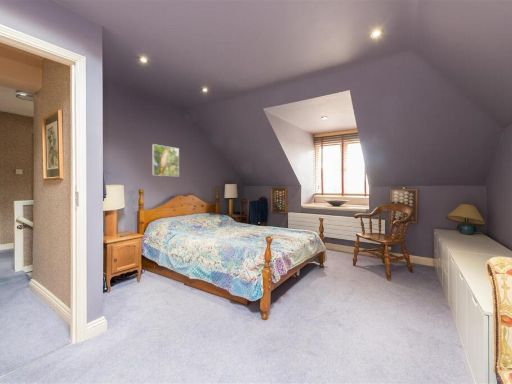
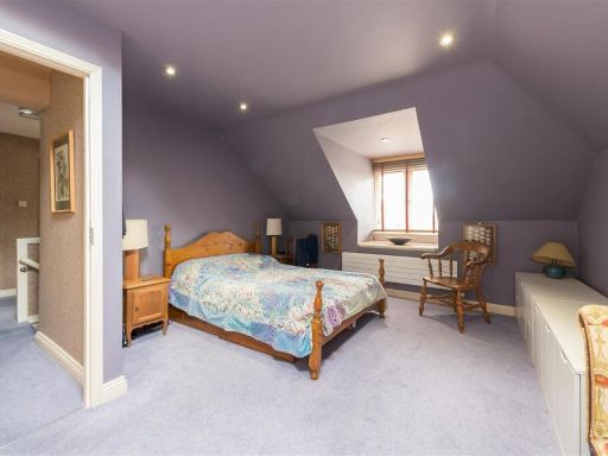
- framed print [151,143,180,177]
